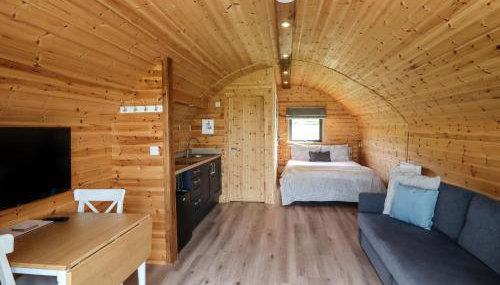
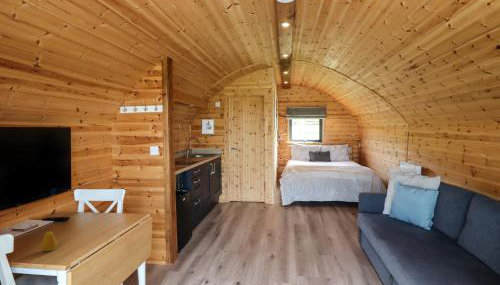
+ fruit [40,230,58,252]
